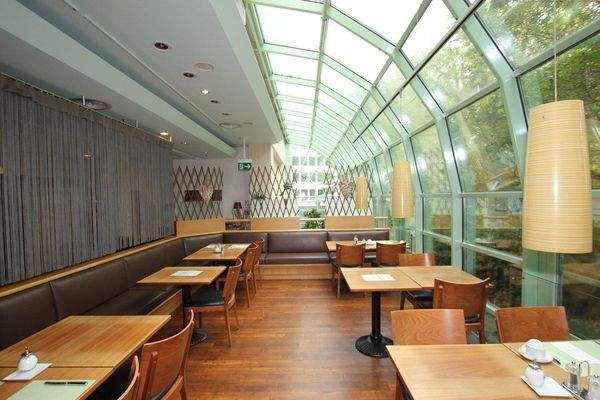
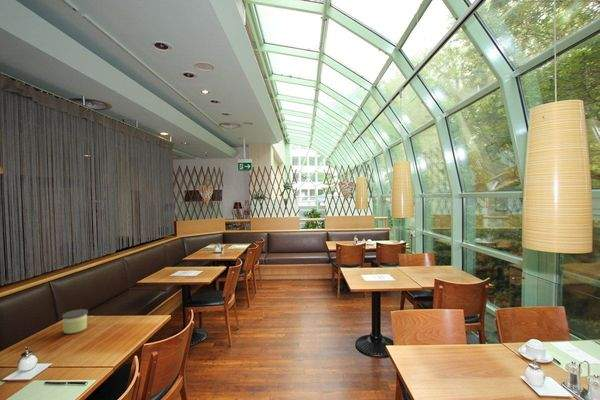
+ candle [61,308,89,335]
